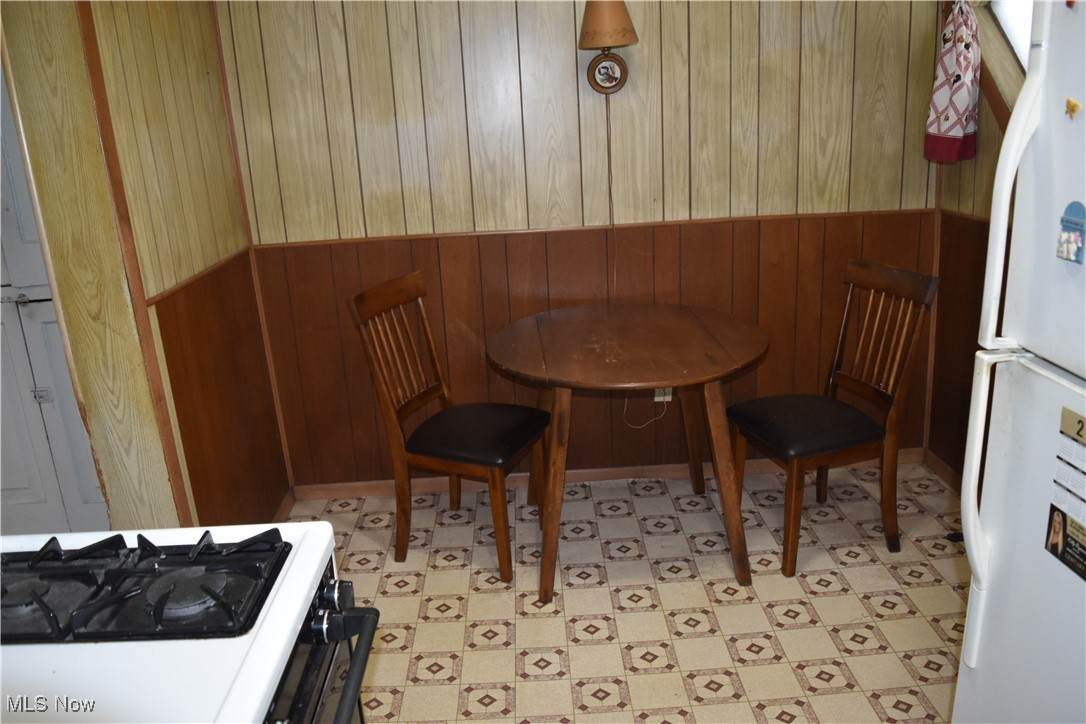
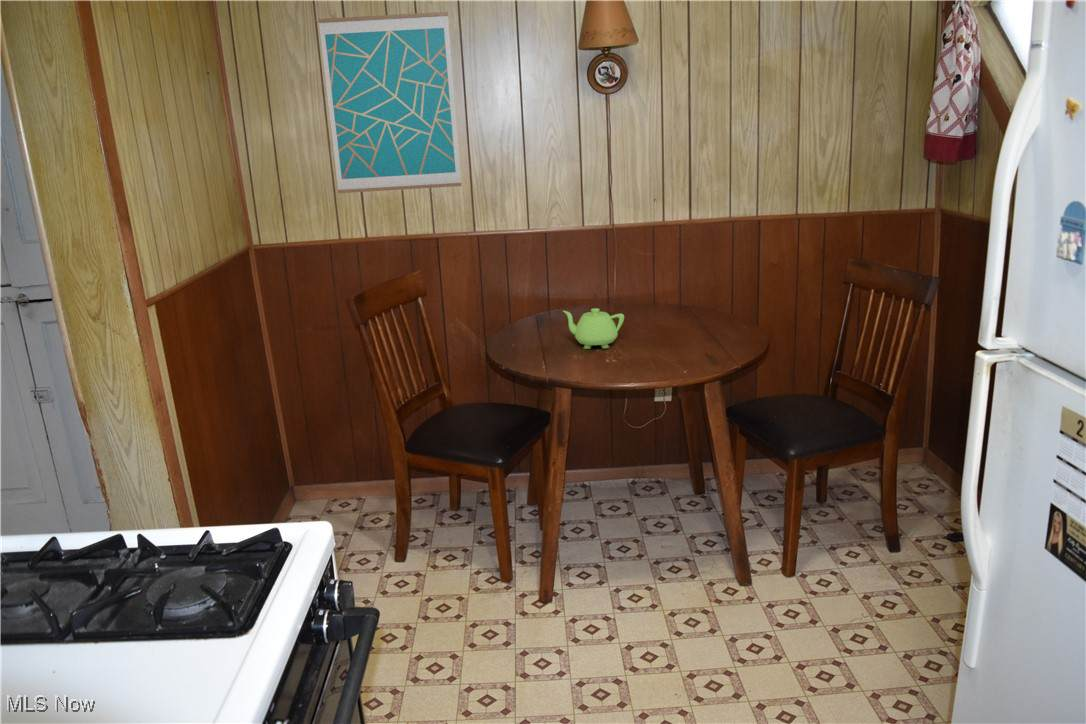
+ teapot [562,307,625,350]
+ wall art [317,11,462,194]
